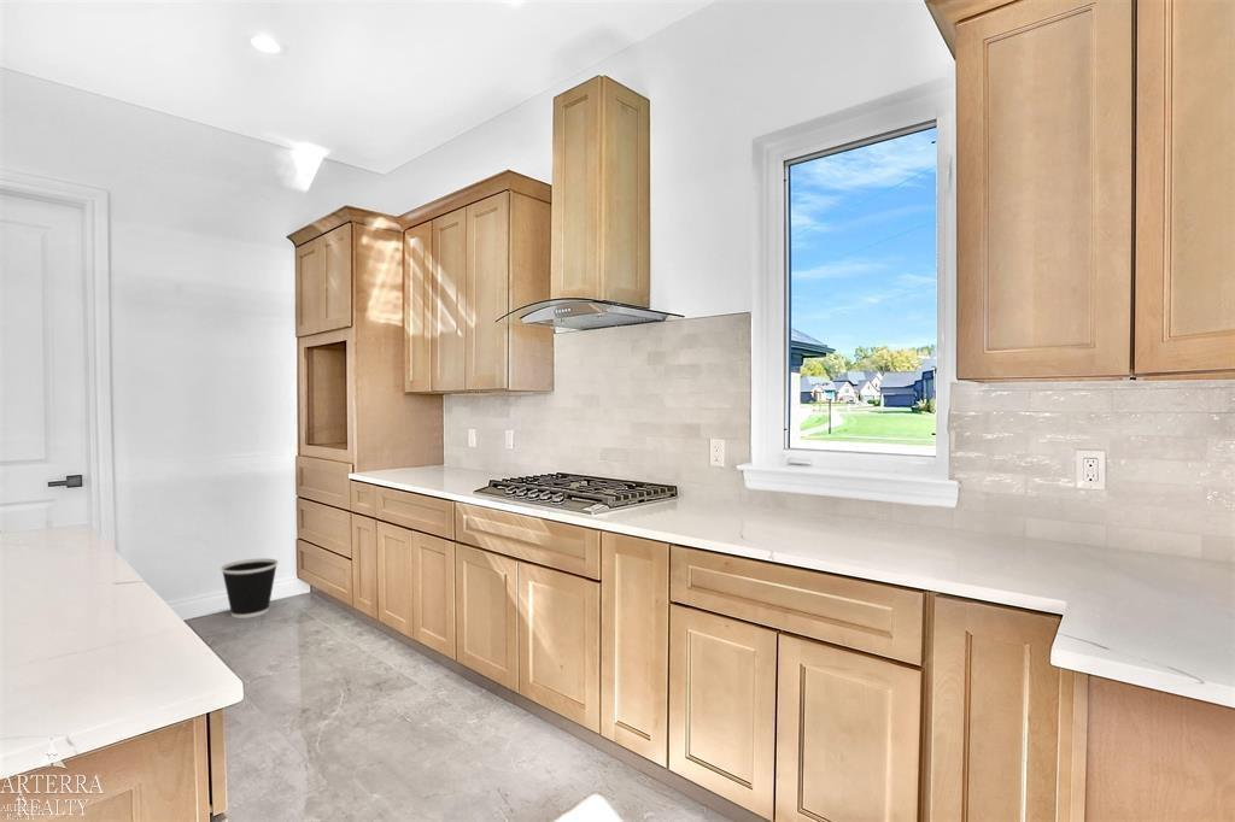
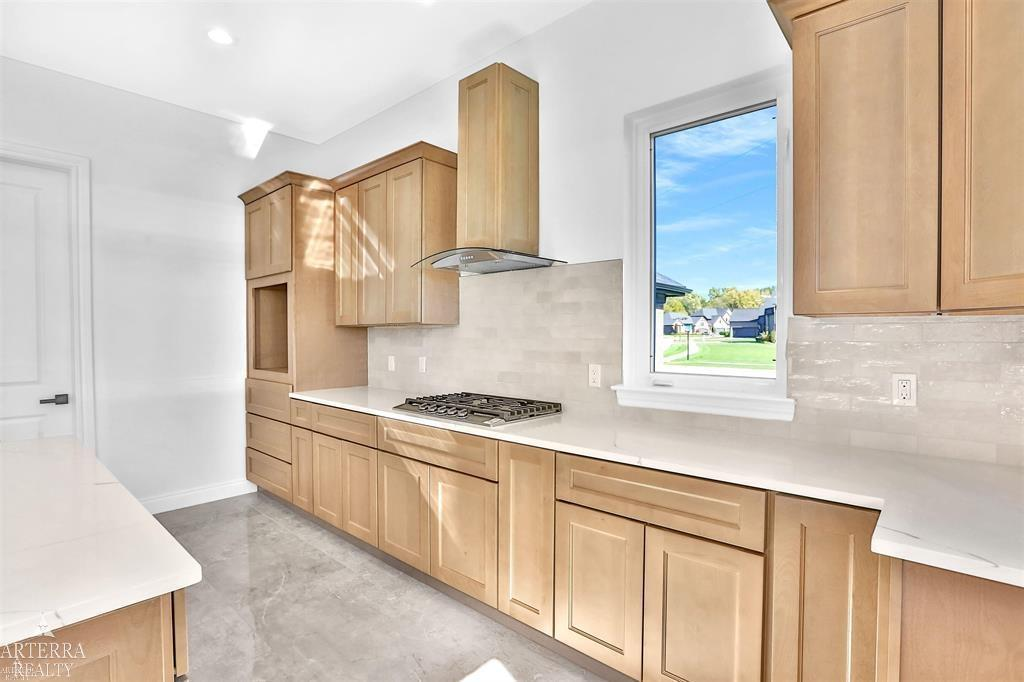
- wastebasket [220,557,279,620]
